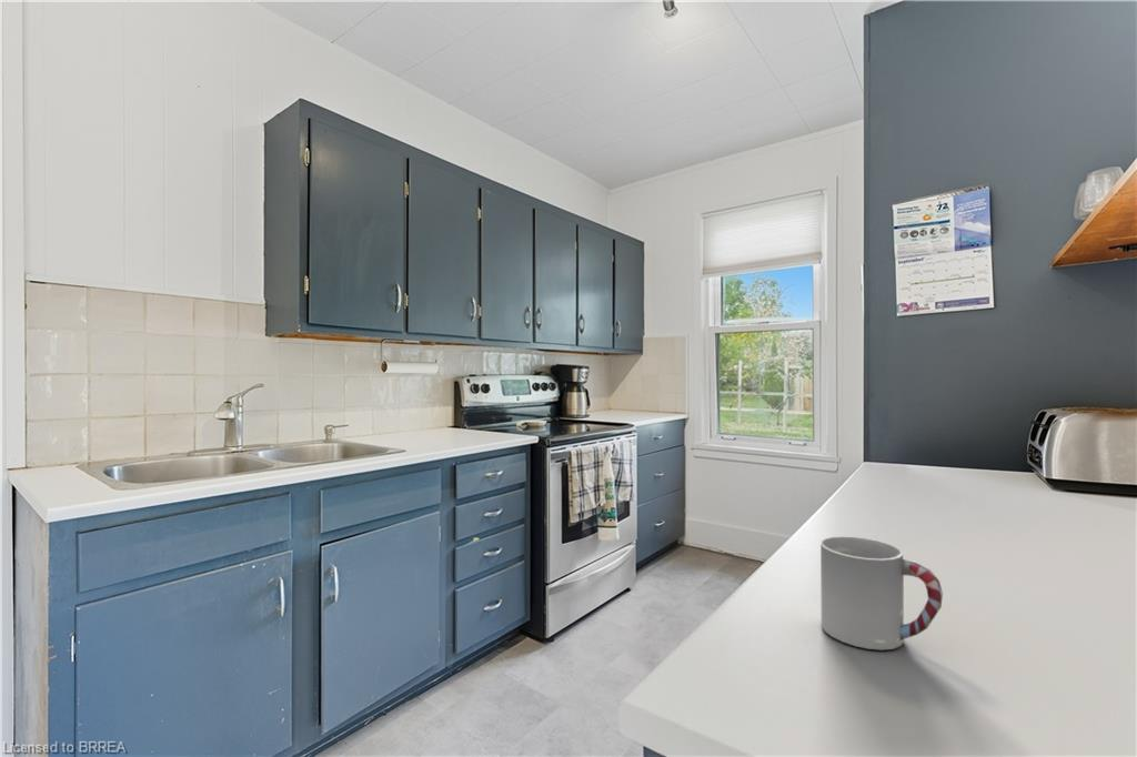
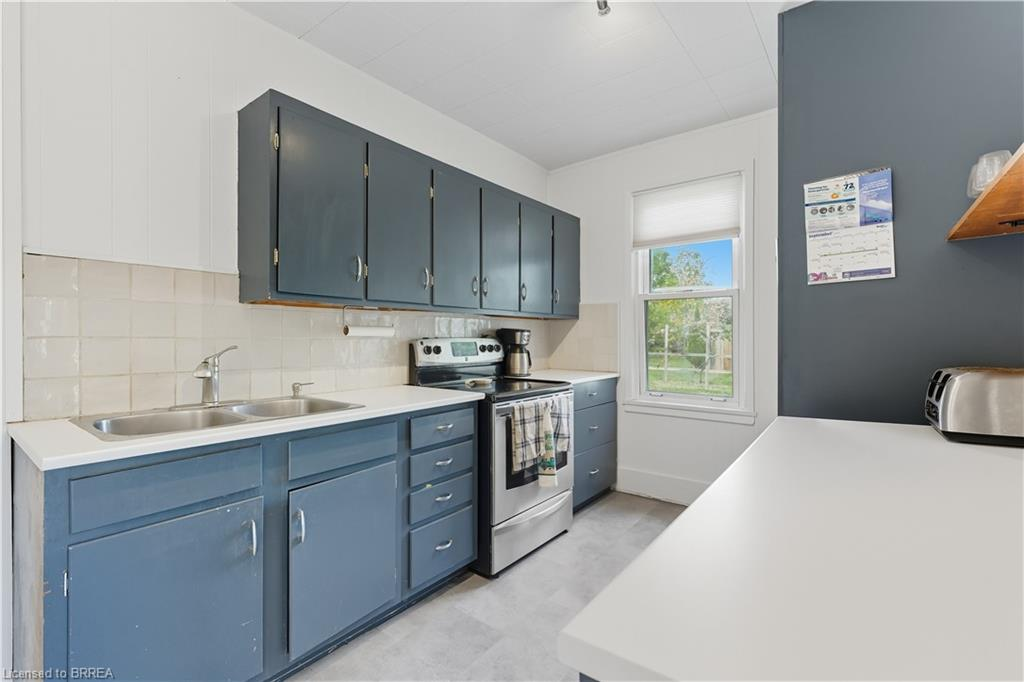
- cup [819,536,944,652]
